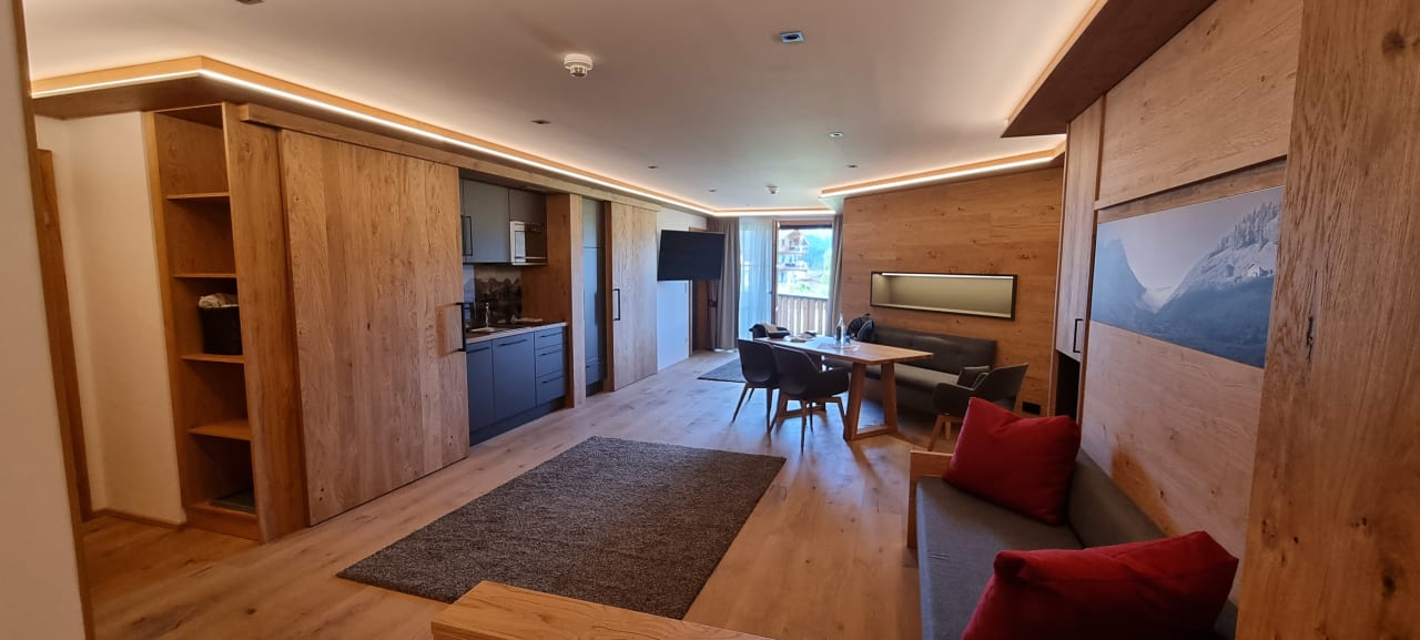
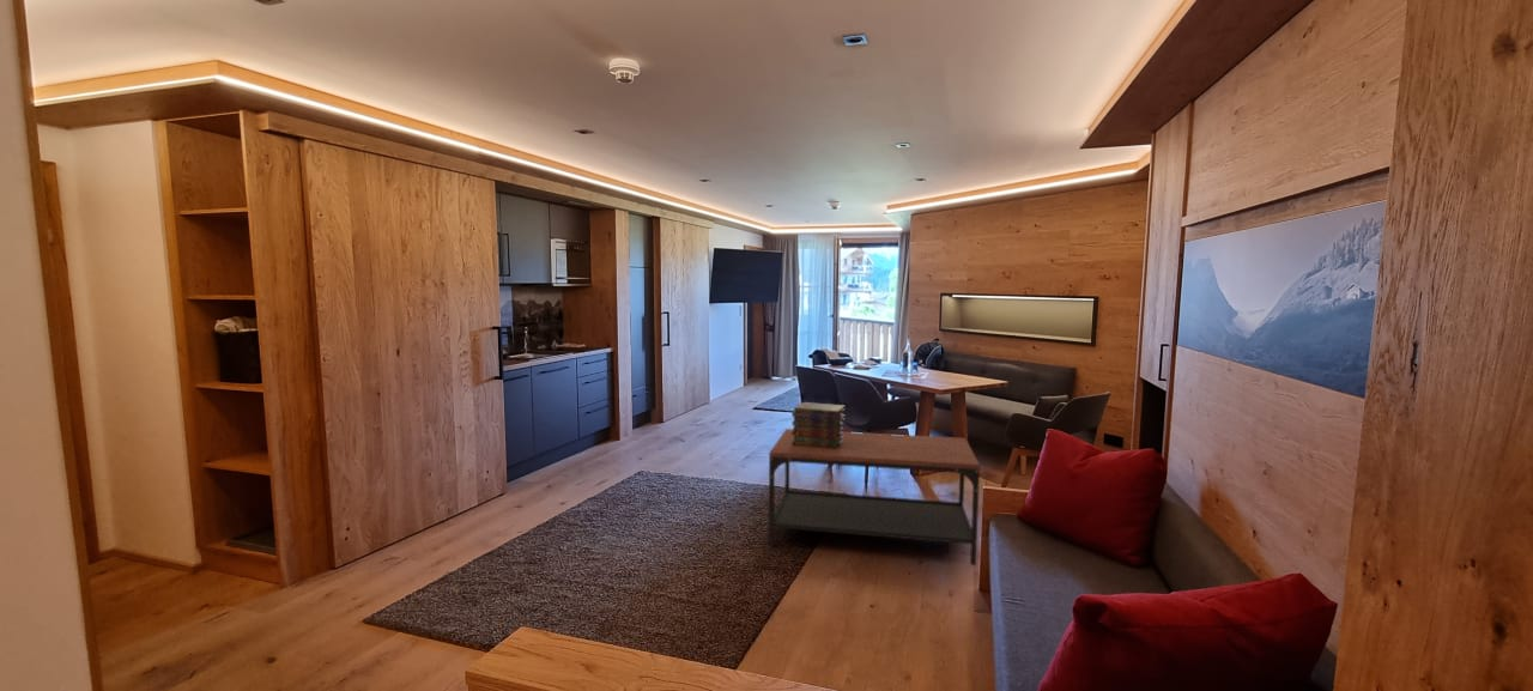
+ coffee table [768,428,981,566]
+ book stack [790,401,847,449]
